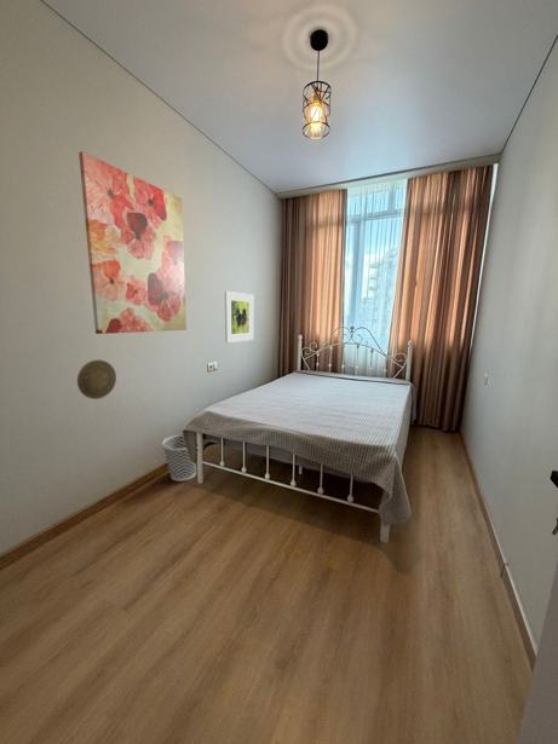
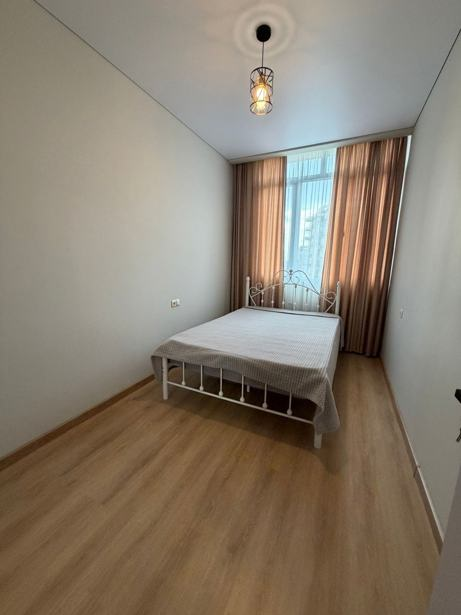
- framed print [224,290,254,344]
- wall art [77,150,188,335]
- wastebasket [161,433,197,483]
- decorative plate [76,359,117,400]
